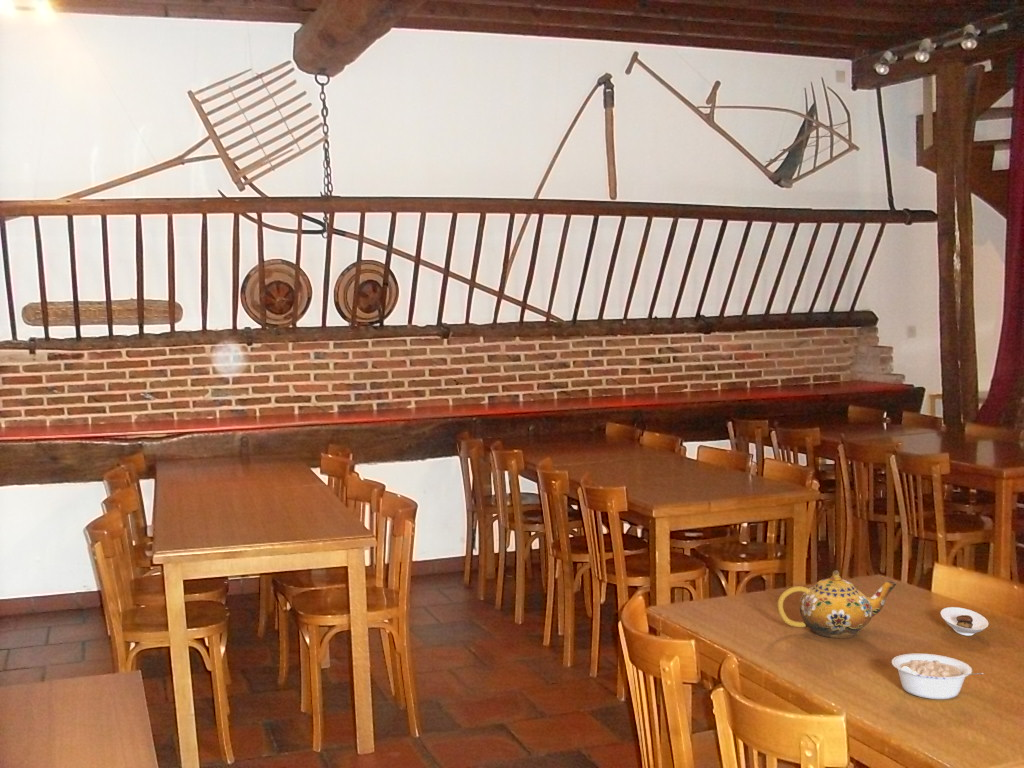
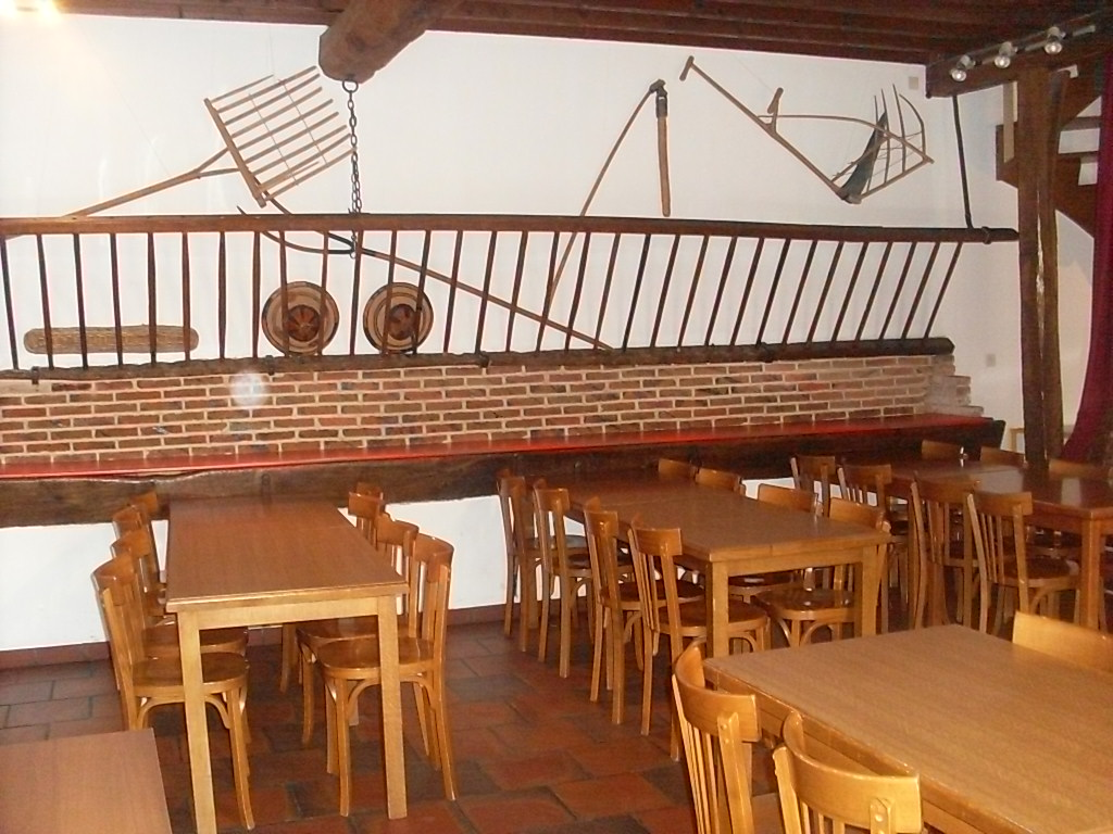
- teapot [777,569,897,639]
- legume [891,653,985,700]
- saucer [940,606,989,637]
